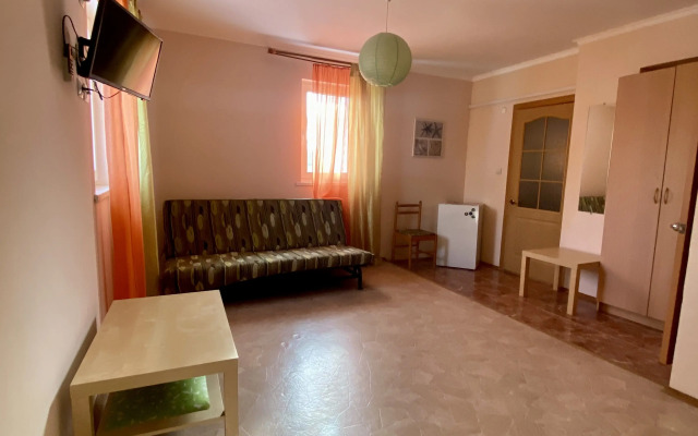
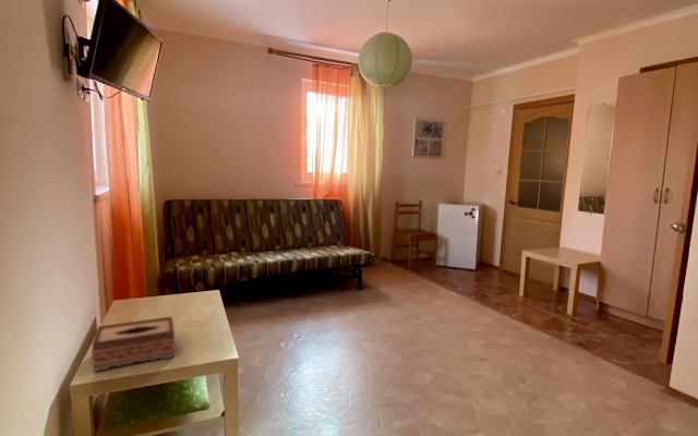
+ tissue box [91,315,177,373]
